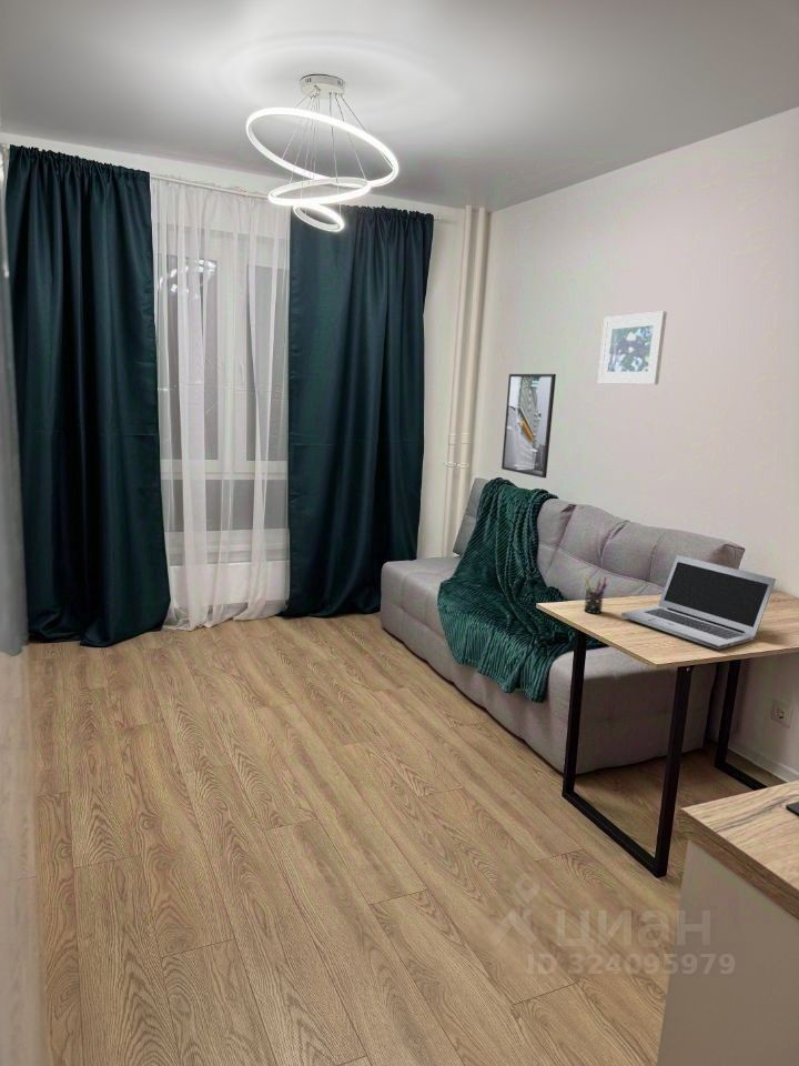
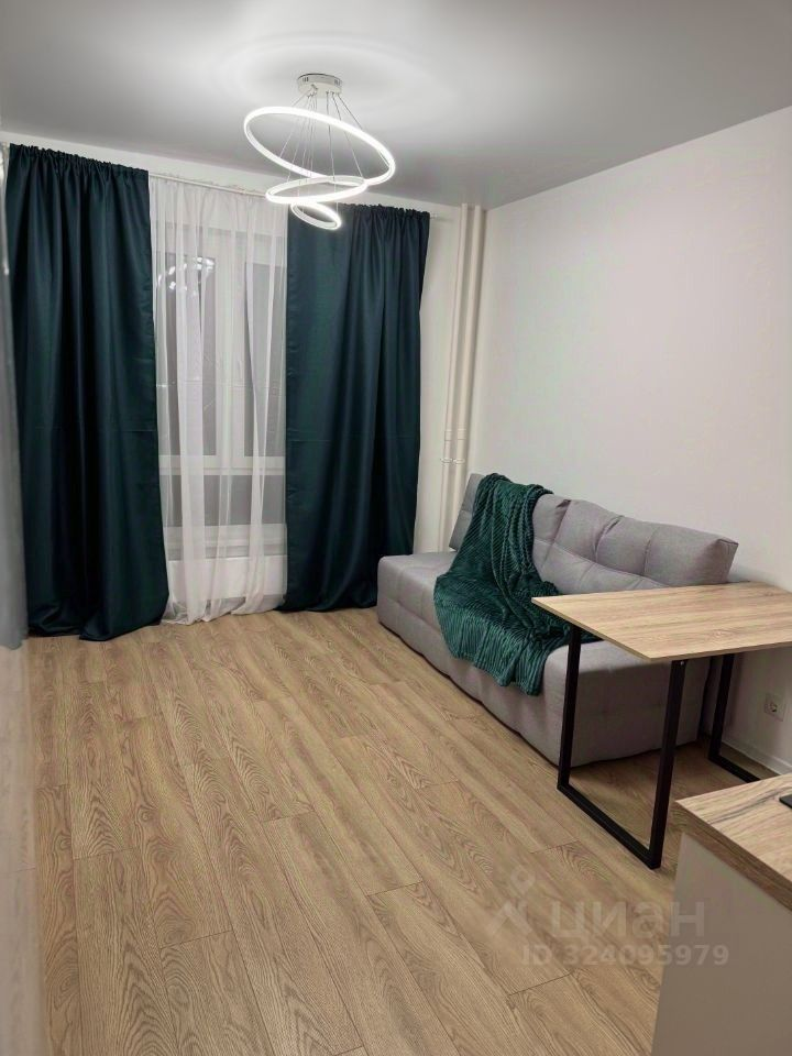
- laptop [620,554,777,651]
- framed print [500,373,557,479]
- pen holder [583,576,608,614]
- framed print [597,310,668,385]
